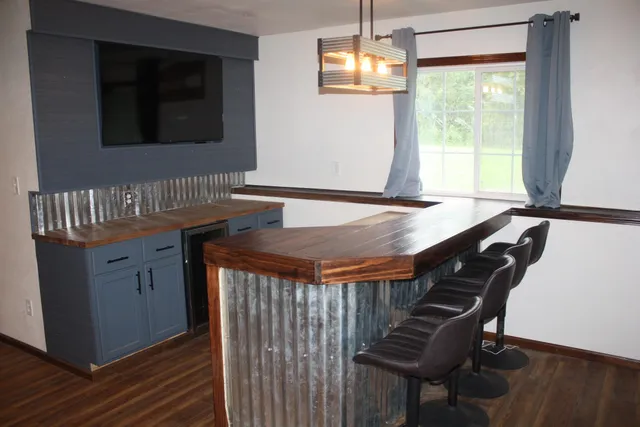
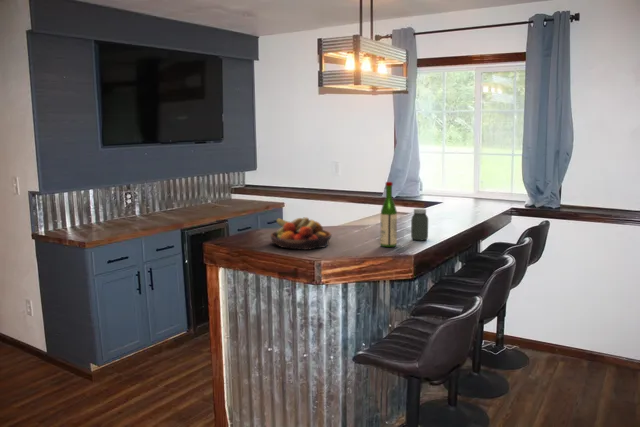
+ wine bottle [379,181,398,248]
+ jar [410,208,429,241]
+ fruit bowl [270,216,333,251]
